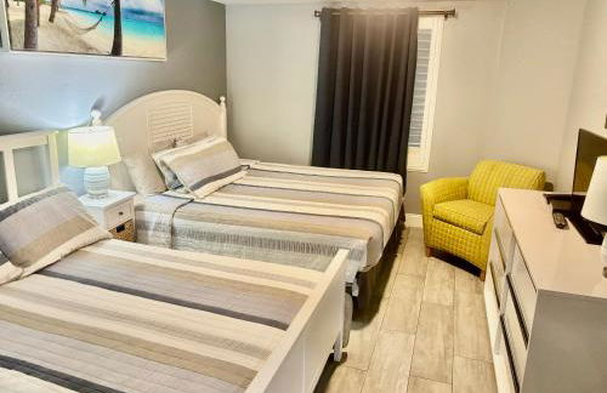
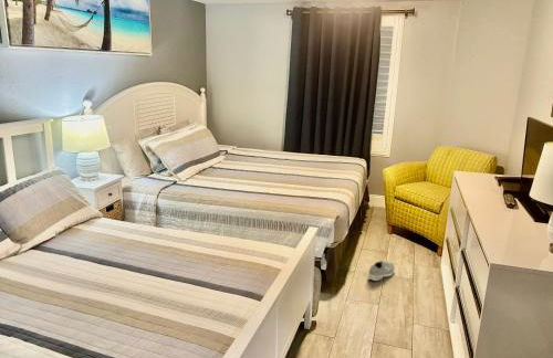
+ sneaker [367,260,396,282]
